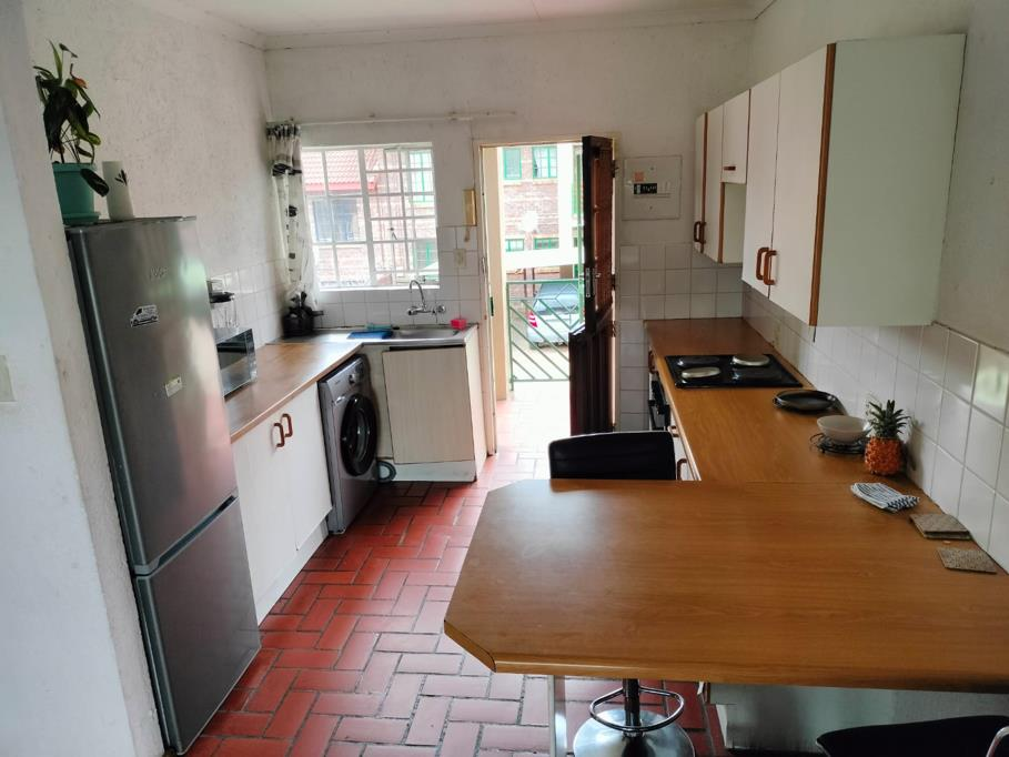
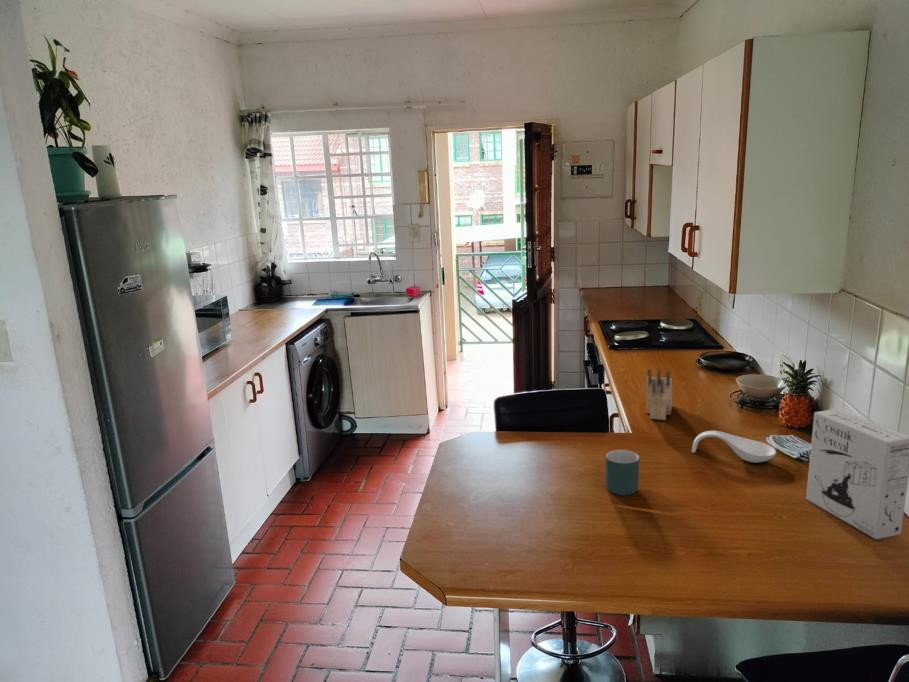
+ cereal box [805,408,909,540]
+ spoon rest [691,430,777,464]
+ knife block [645,368,673,421]
+ mug [605,449,640,496]
